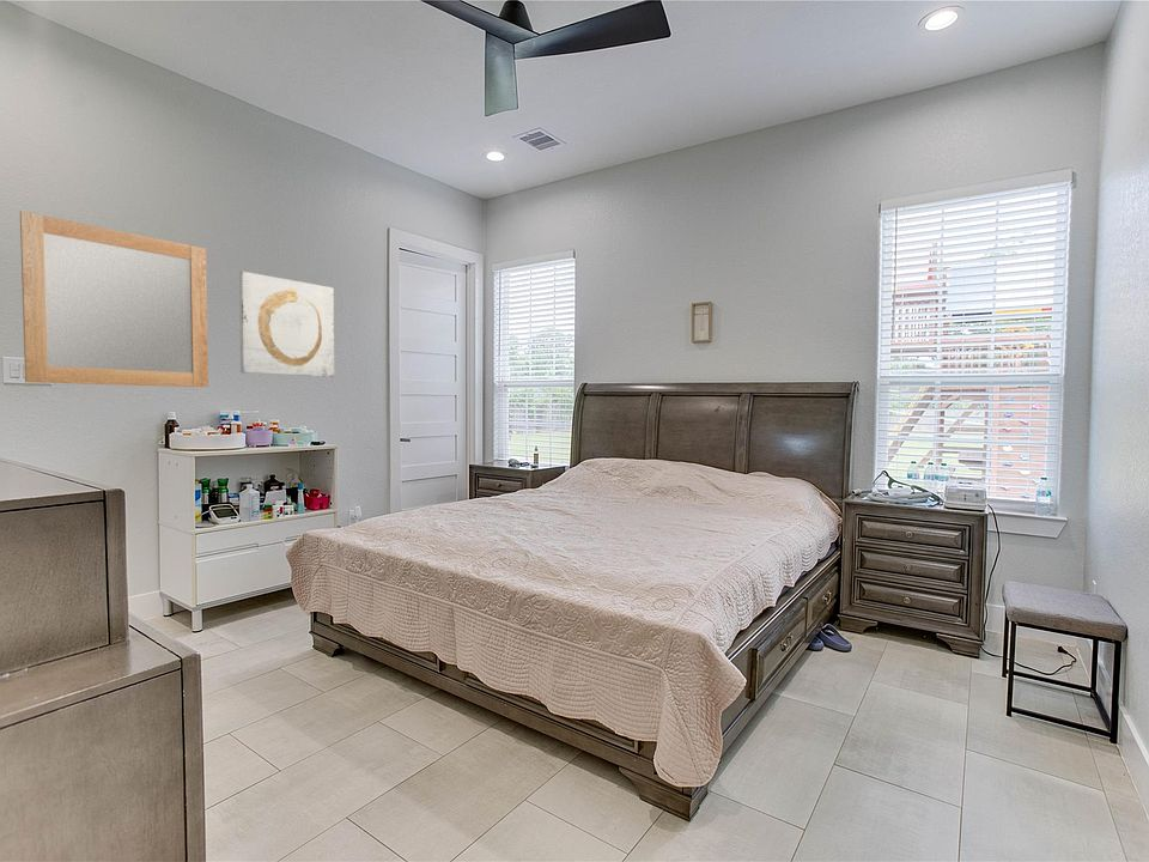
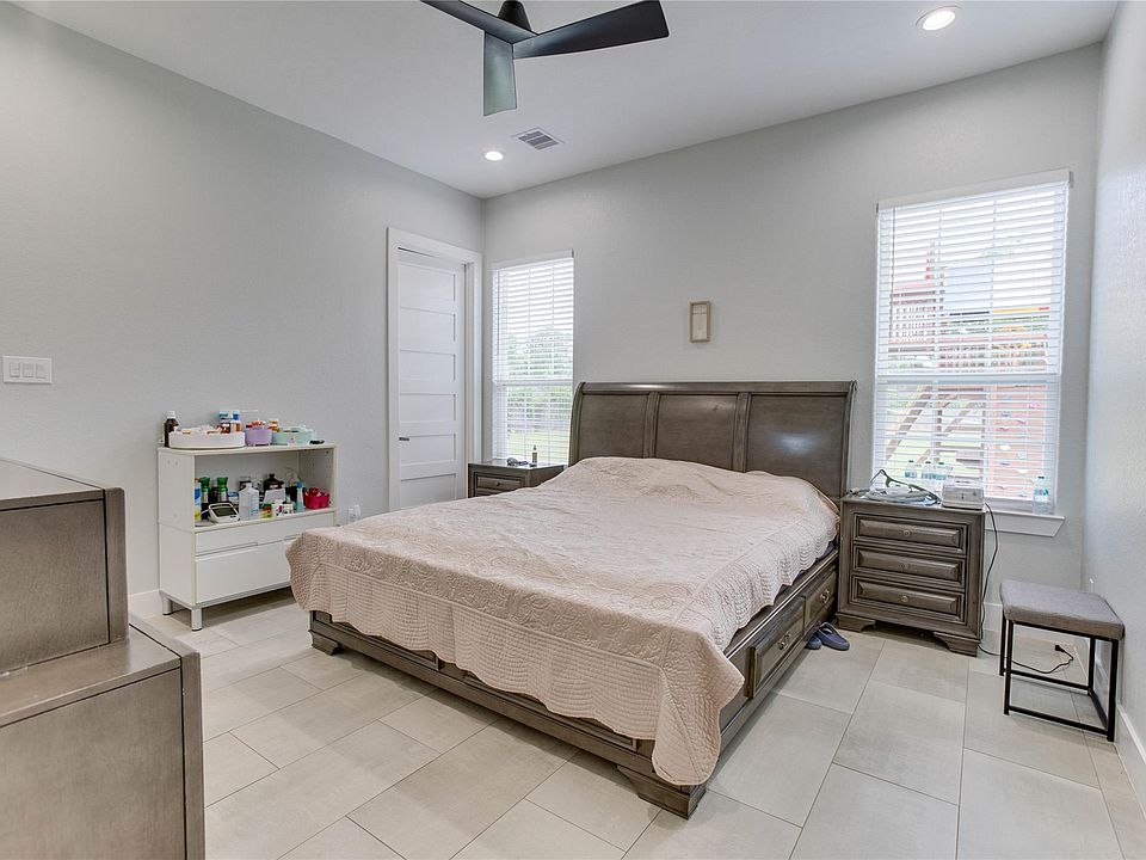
- home mirror [19,210,209,388]
- wall art [238,271,335,378]
